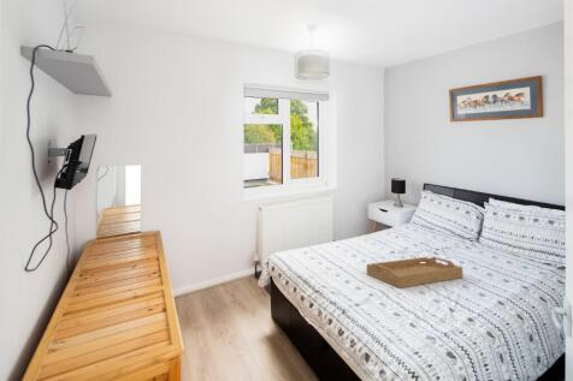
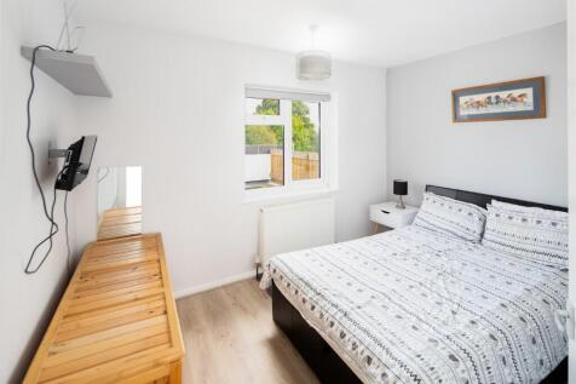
- serving tray [366,256,463,290]
